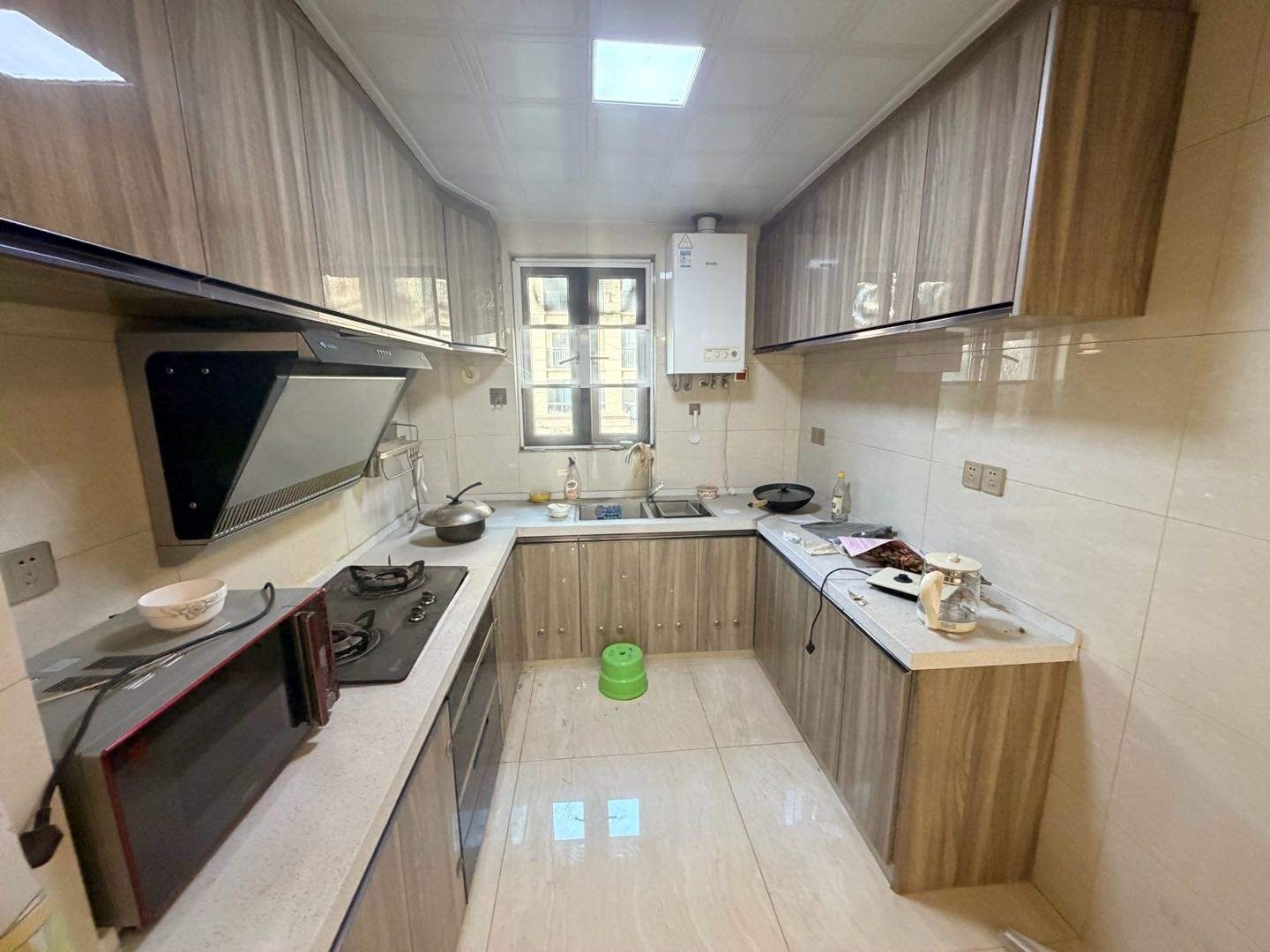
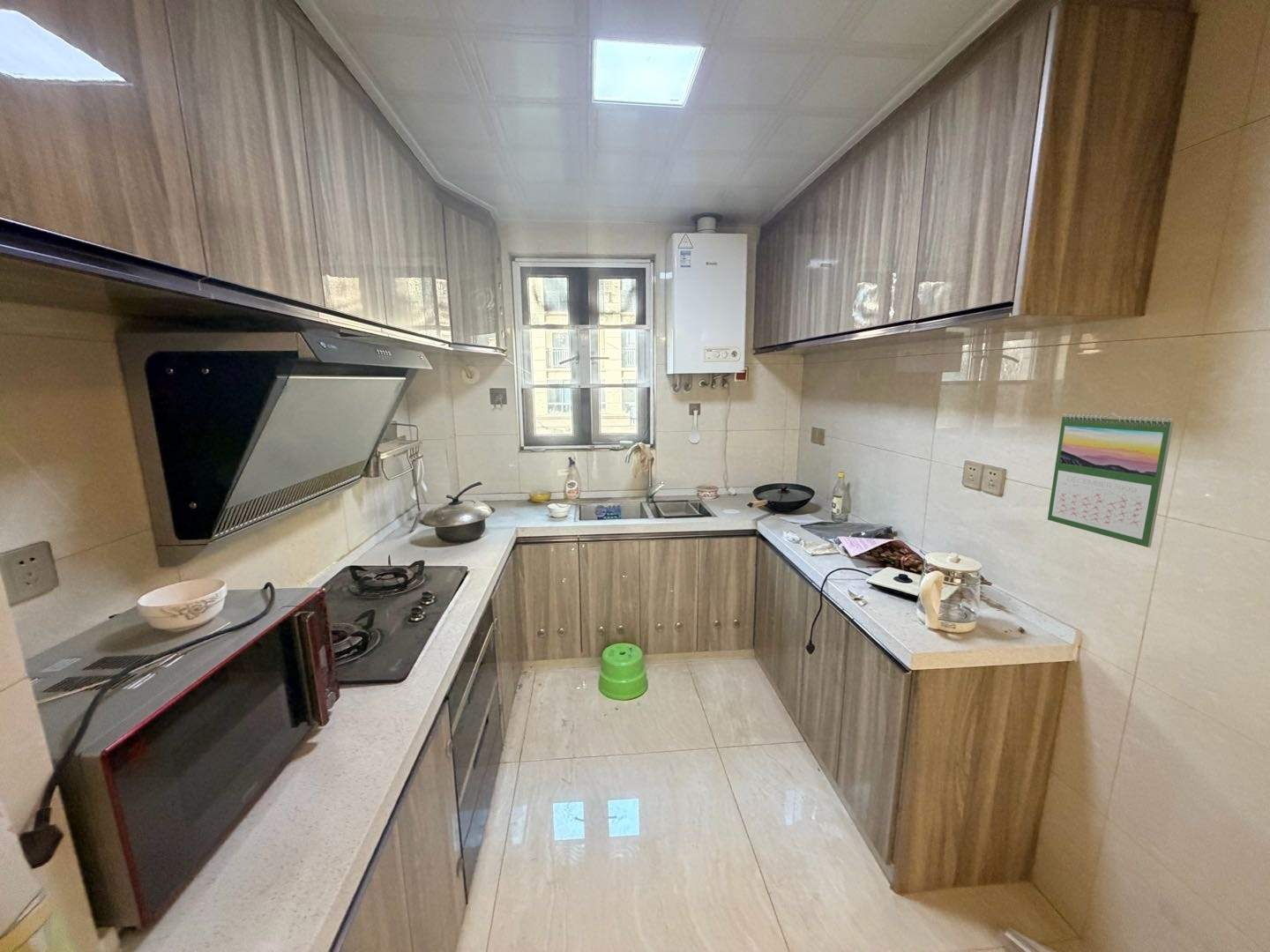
+ calendar [1047,413,1175,548]
